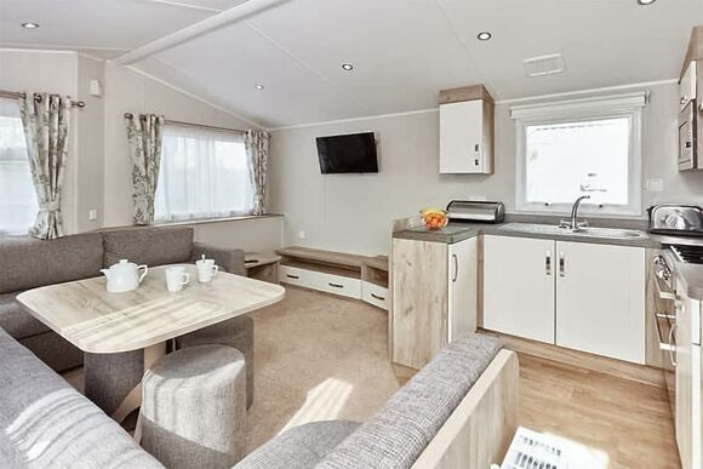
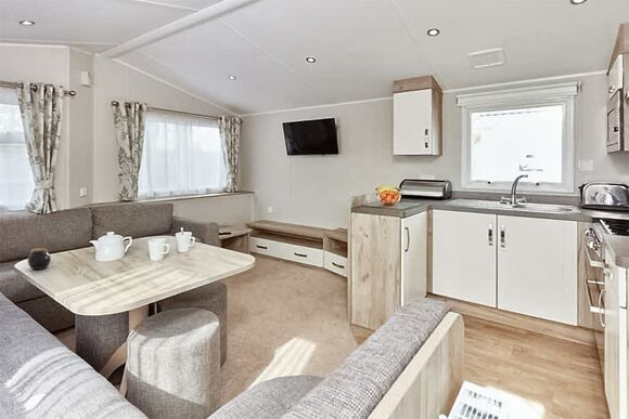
+ jar [27,247,52,271]
